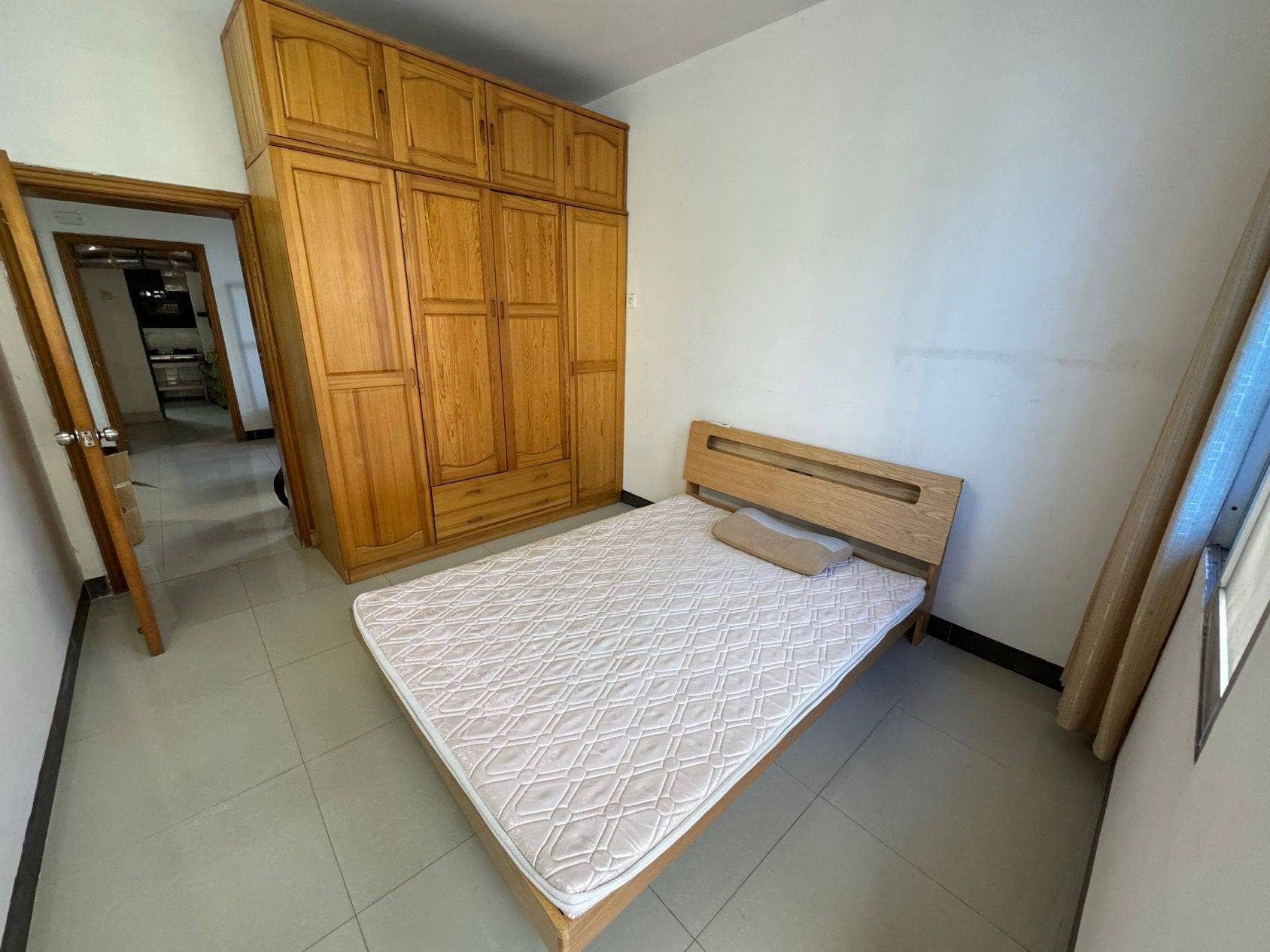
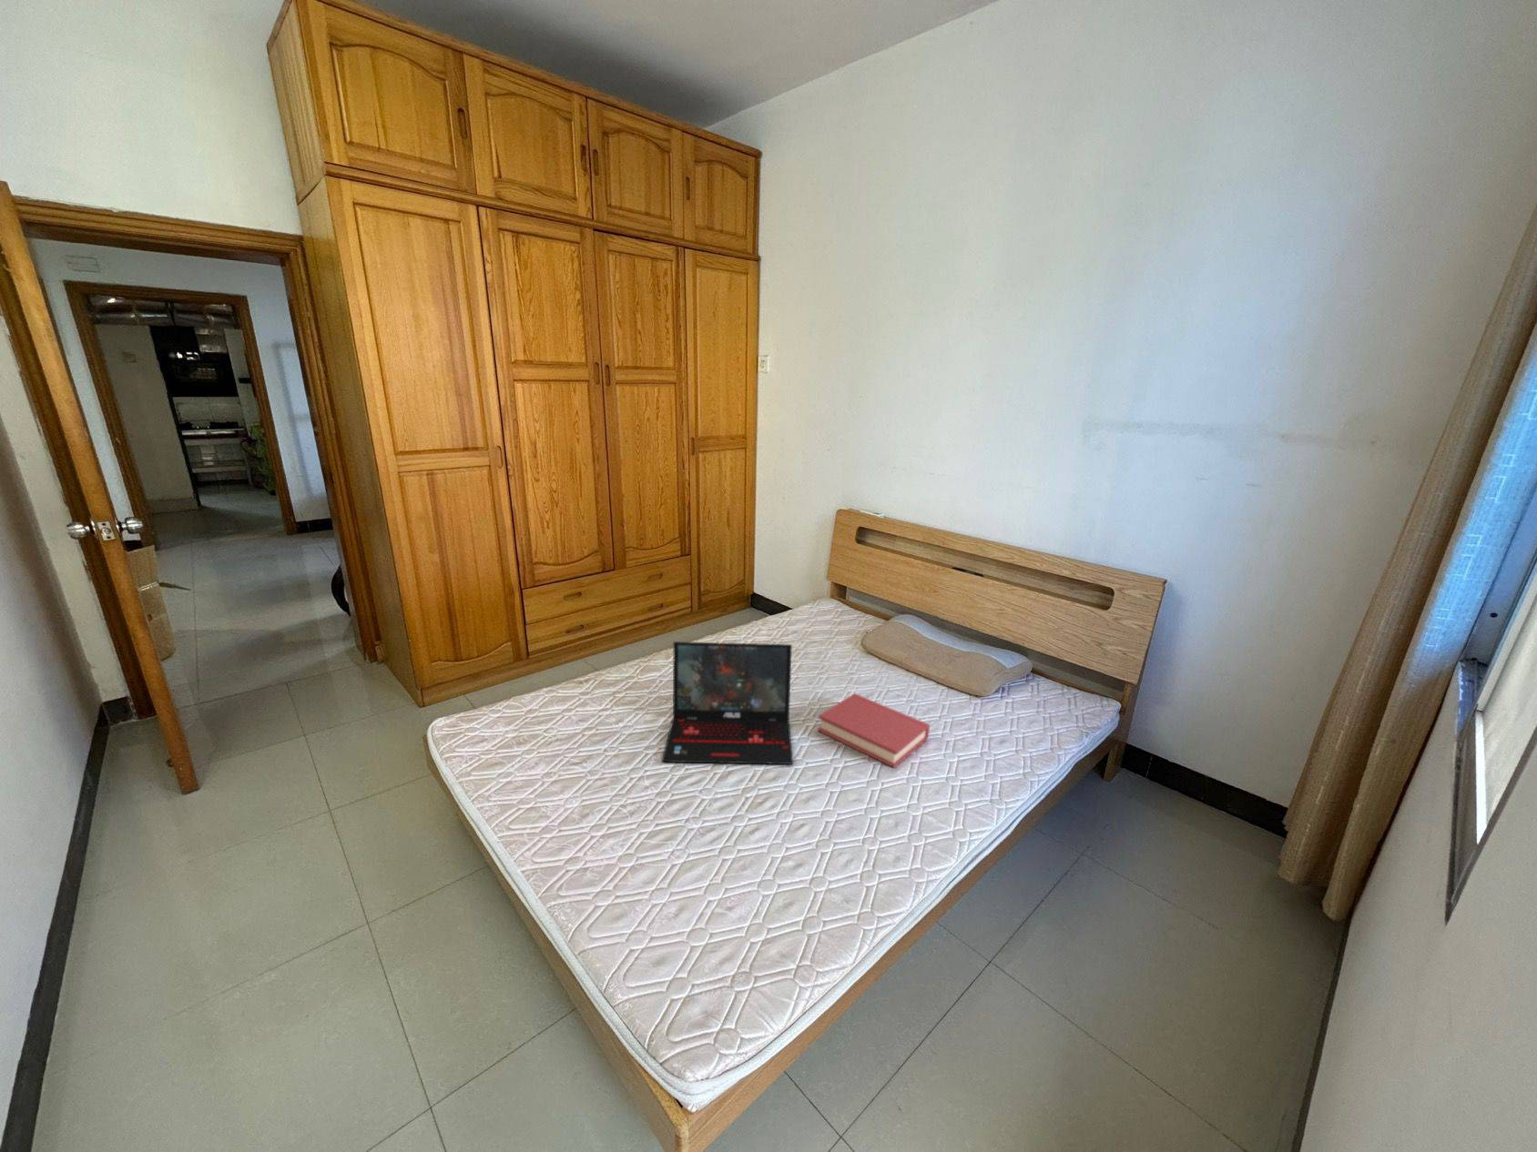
+ hardback book [817,692,931,768]
+ laptop [661,640,794,765]
